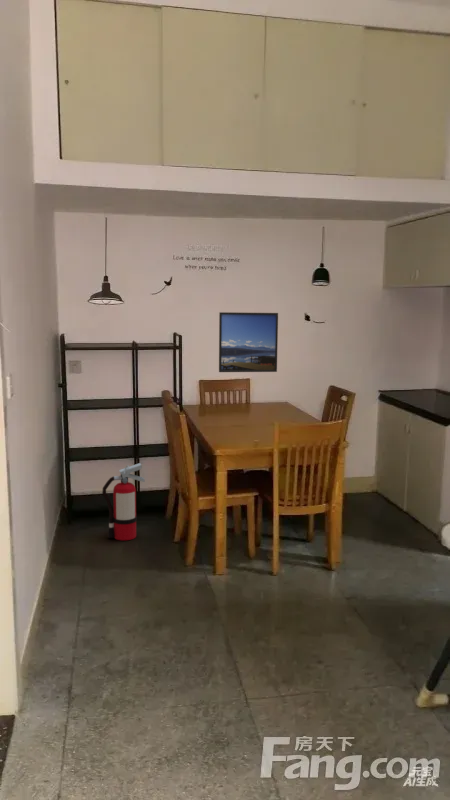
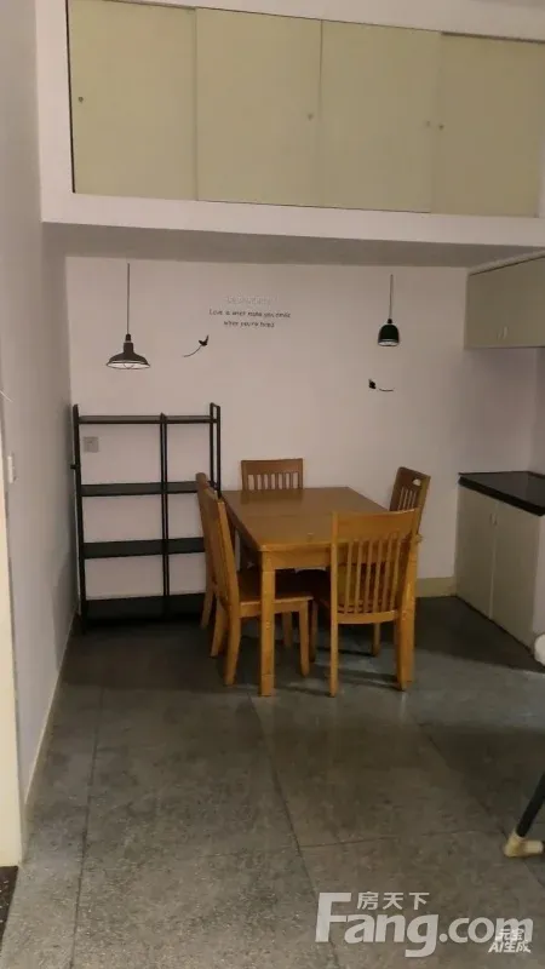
- fire extinguisher [101,462,146,541]
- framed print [218,311,279,373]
